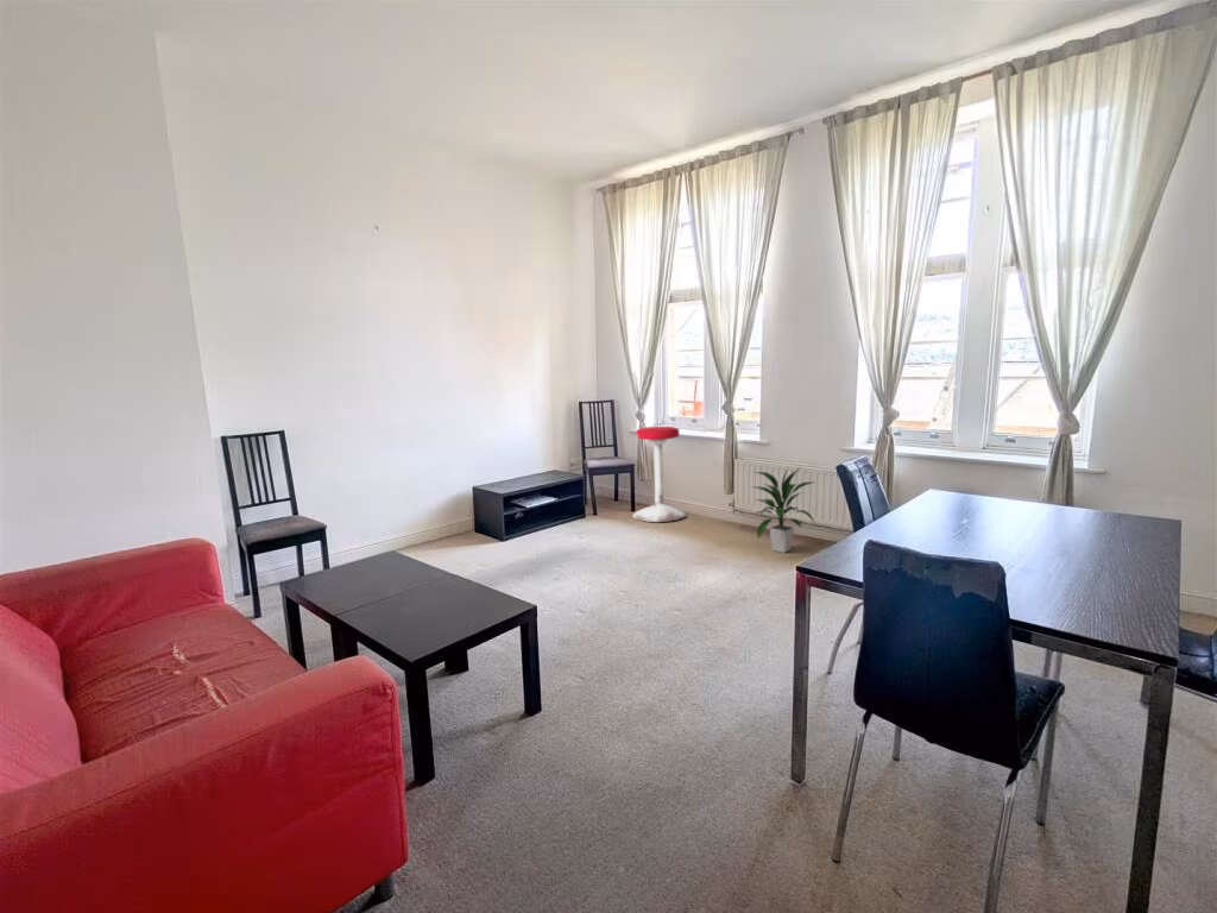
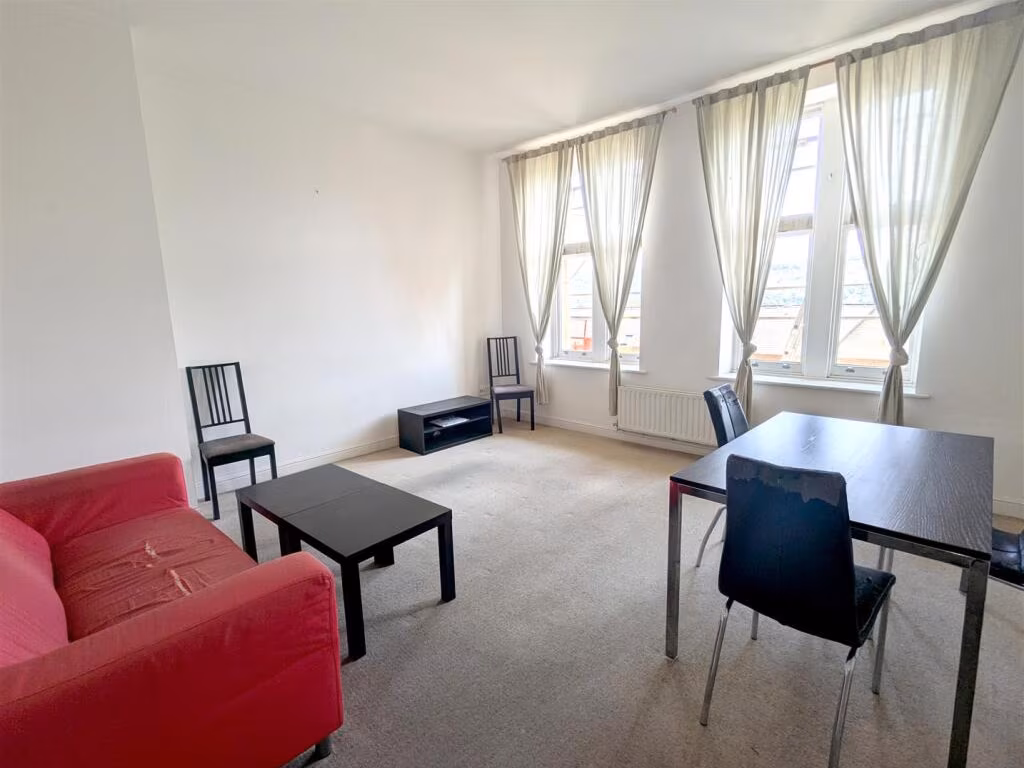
- indoor plant [749,467,816,554]
- stool [631,426,688,523]
